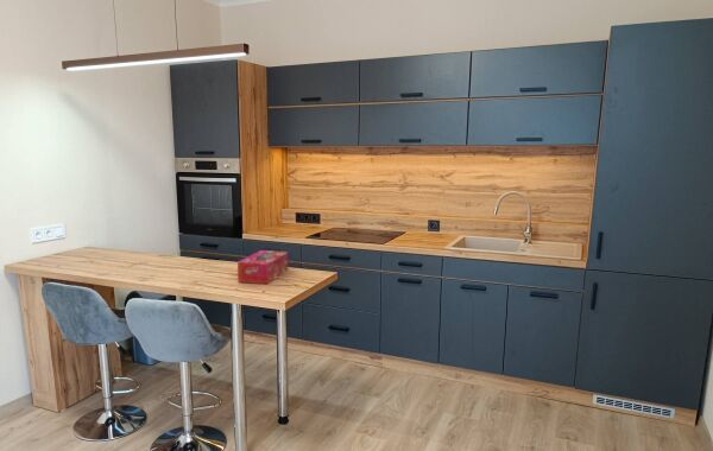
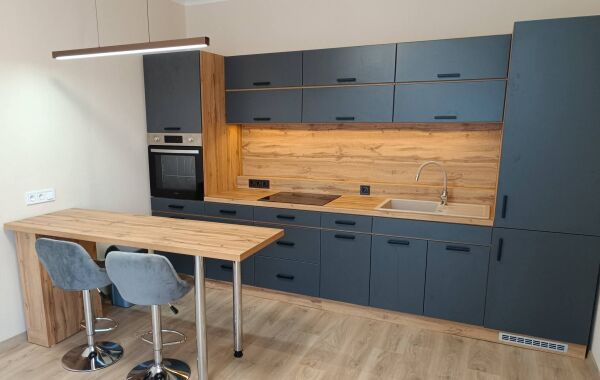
- tissue box [236,249,289,286]
